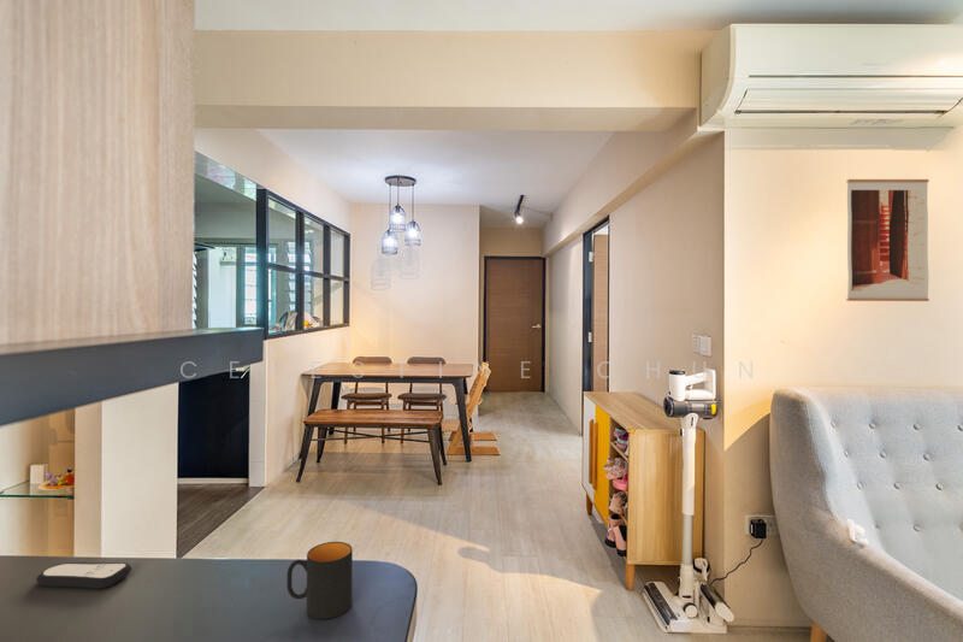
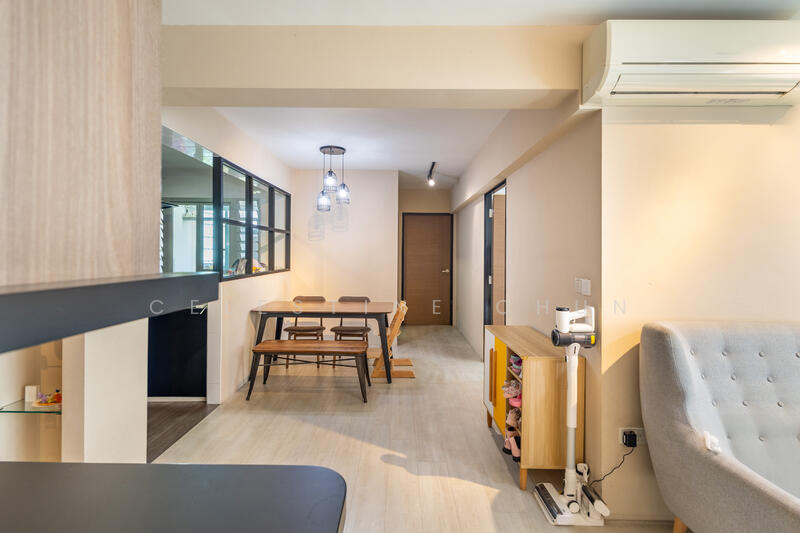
- remote control [35,561,132,589]
- mug [286,541,354,620]
- wall art [845,178,930,302]
